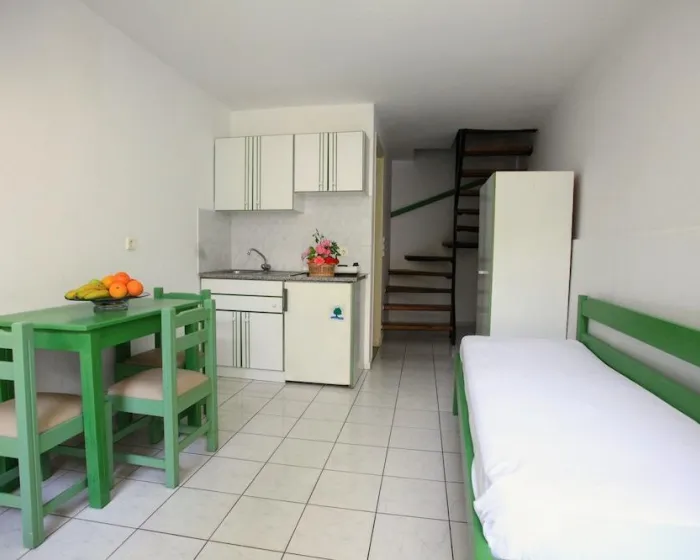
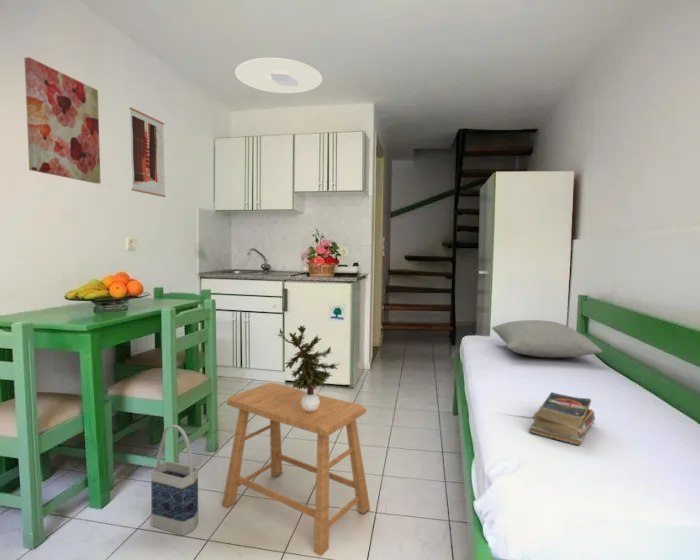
+ book [528,391,596,446]
+ bag [150,424,200,536]
+ potted plant [277,324,341,412]
+ stool [221,382,371,557]
+ wall art [129,107,167,198]
+ pillow [491,319,604,358]
+ ceiling light [234,57,323,94]
+ wall art [23,56,102,185]
